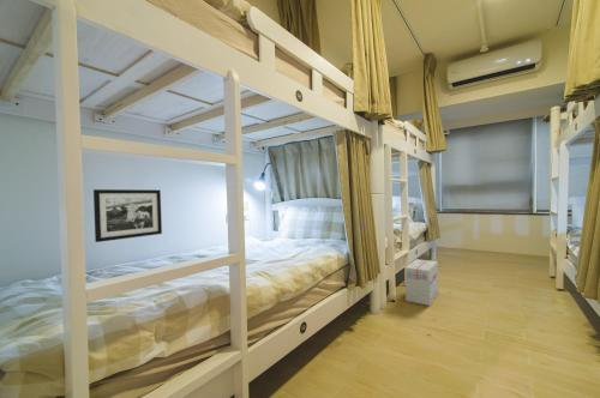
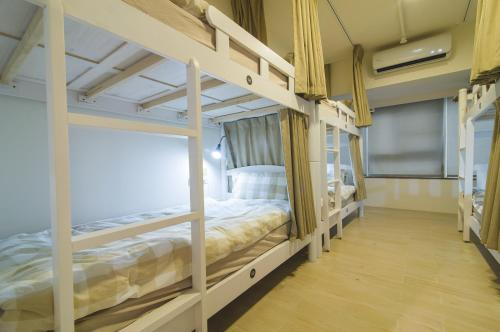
- picture frame [92,188,163,243]
- cardboard box [403,258,439,307]
